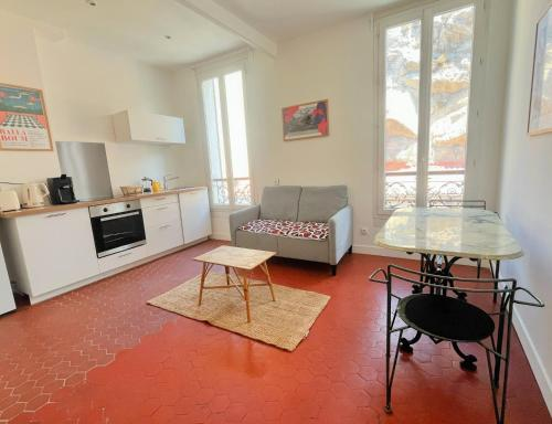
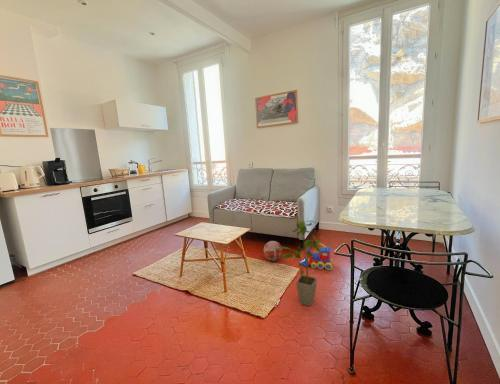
+ ball [263,240,284,262]
+ toy train [299,242,334,271]
+ house plant [276,220,321,307]
